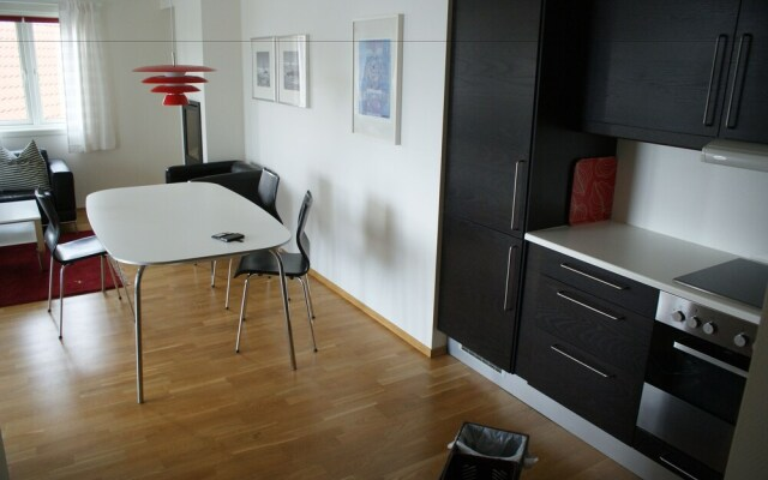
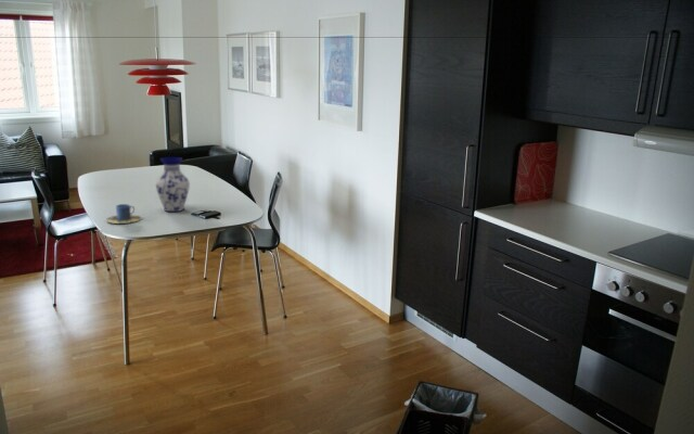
+ cup [105,203,142,225]
+ vase [154,156,191,213]
